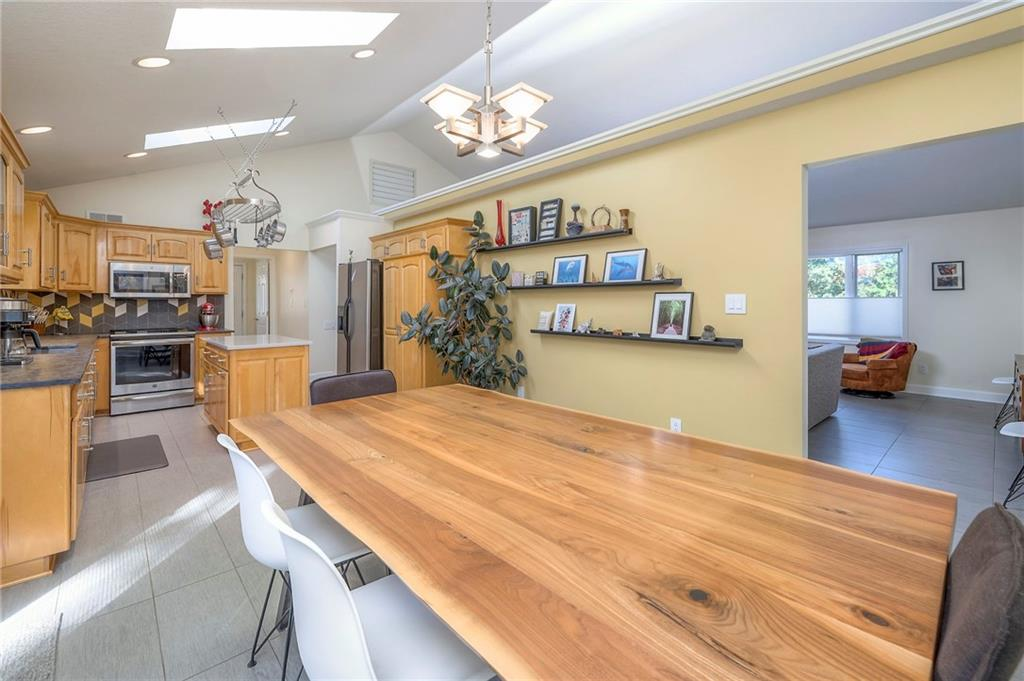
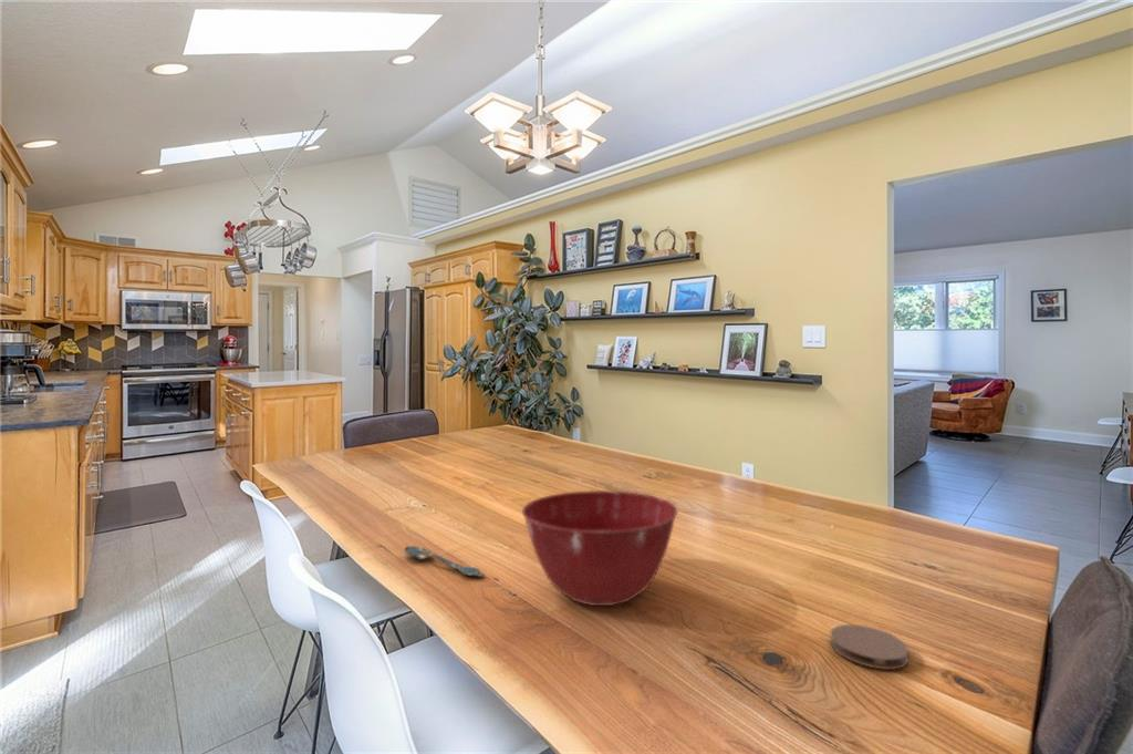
+ coaster [829,623,909,670]
+ spoon [403,546,484,577]
+ mixing bowl [521,489,678,607]
